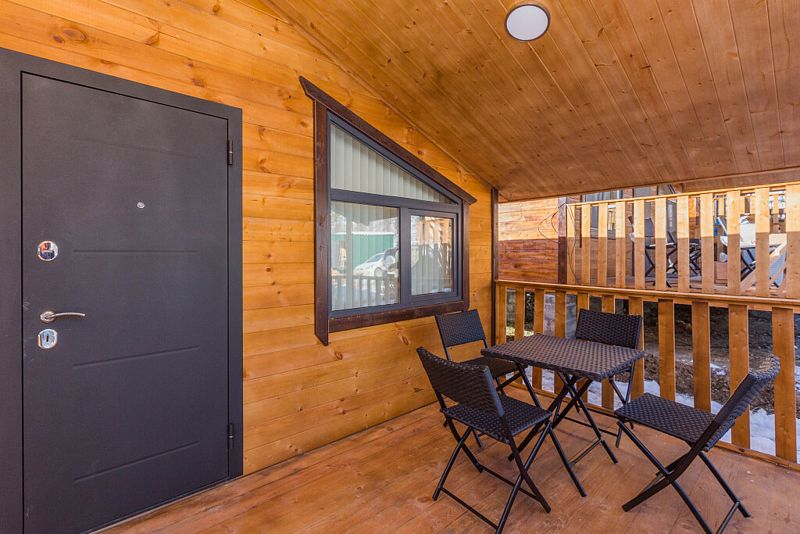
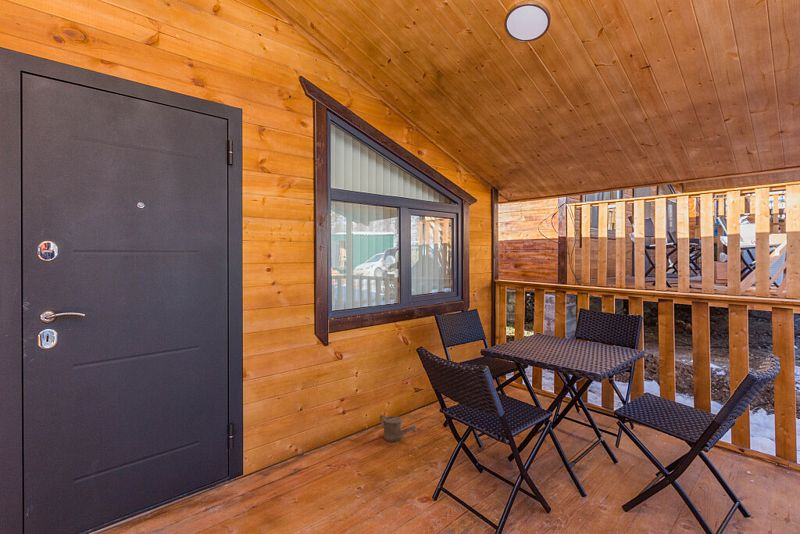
+ watering can [379,414,417,442]
